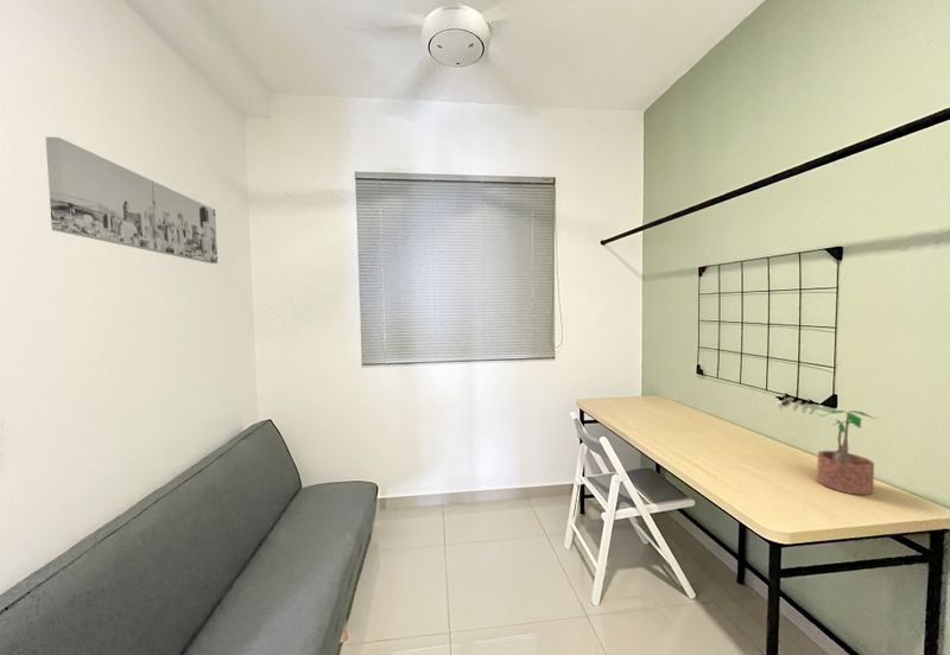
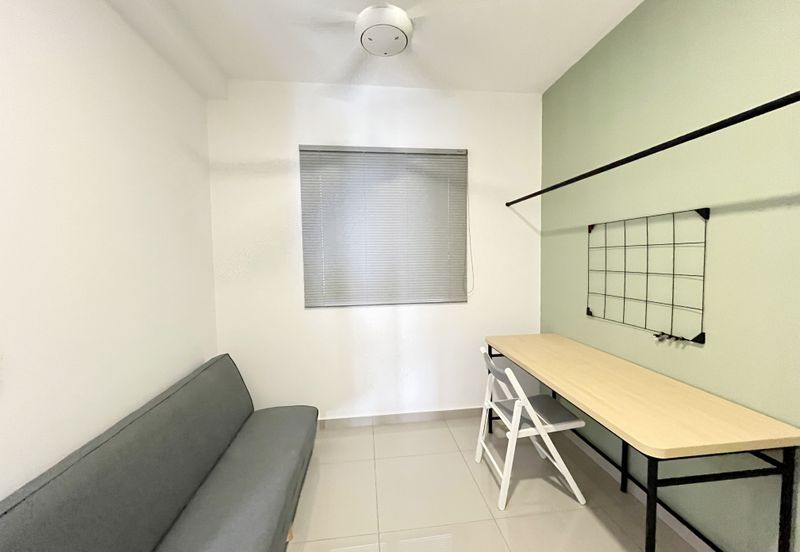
- wall art [45,135,218,265]
- potted plant [816,409,878,496]
